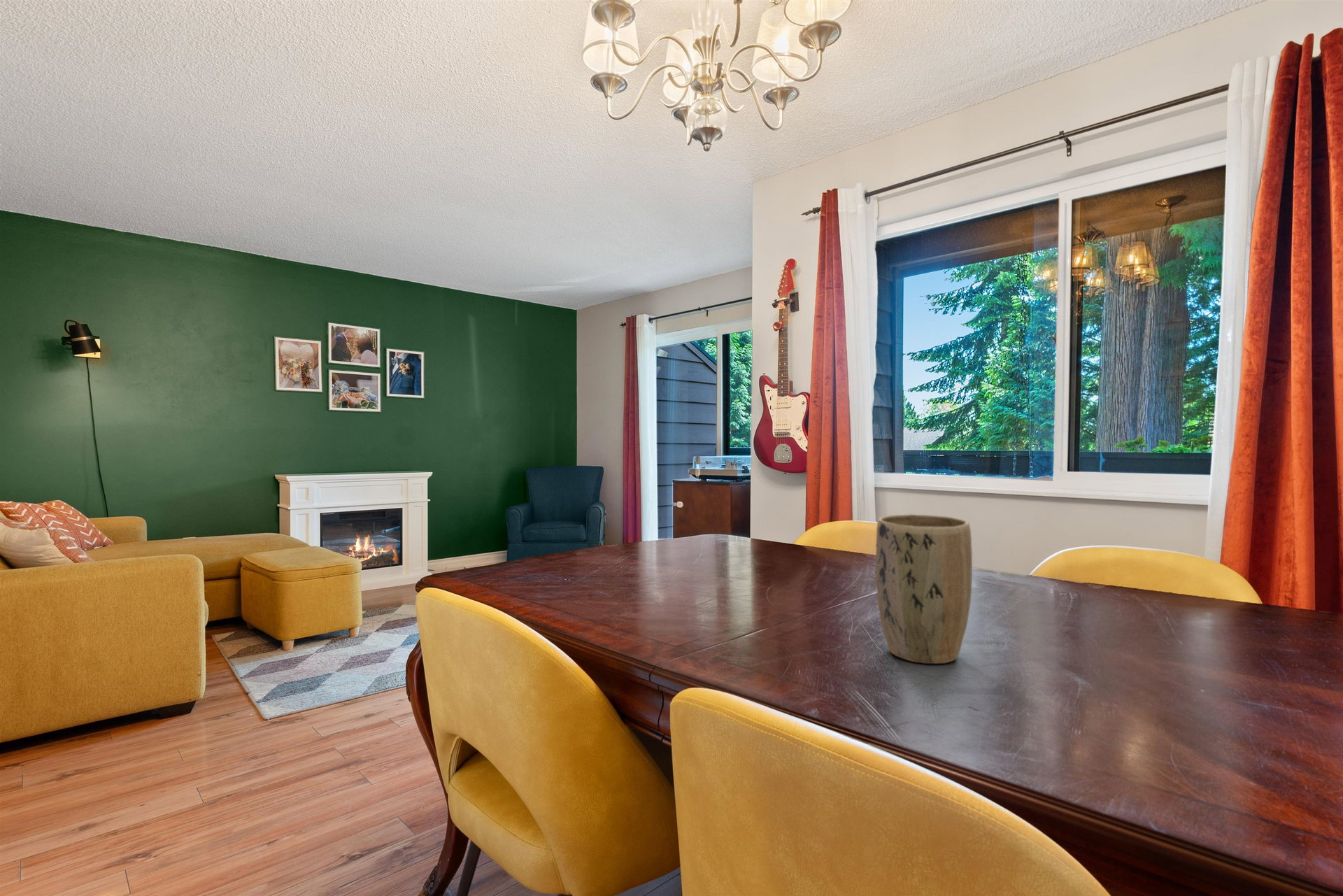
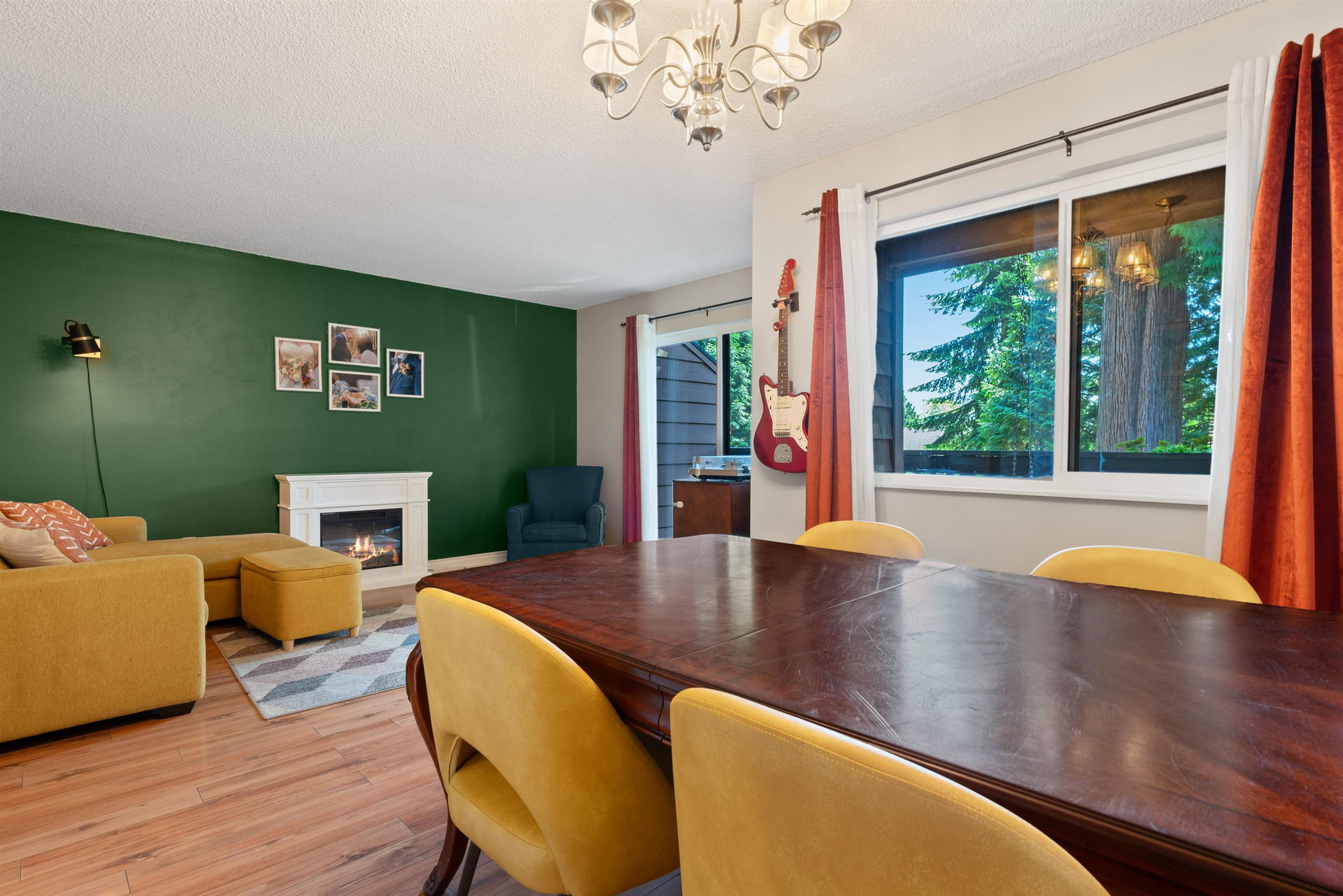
- plant pot [875,513,973,664]
